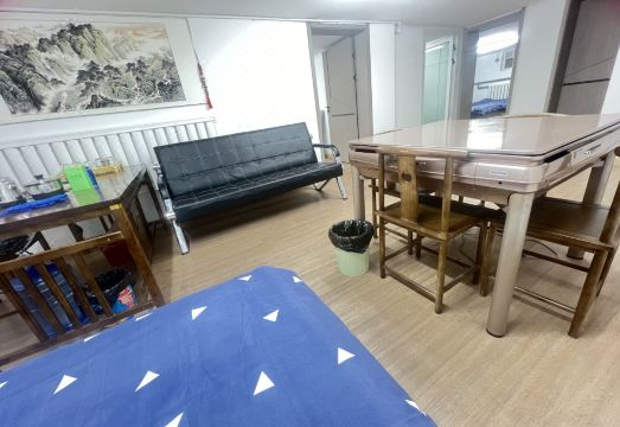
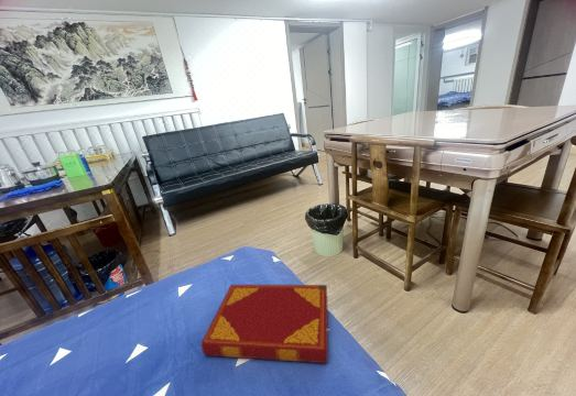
+ hardback book [200,284,329,364]
